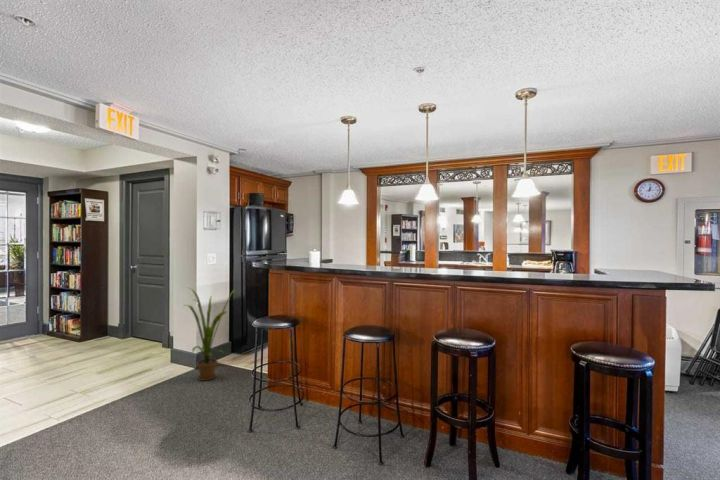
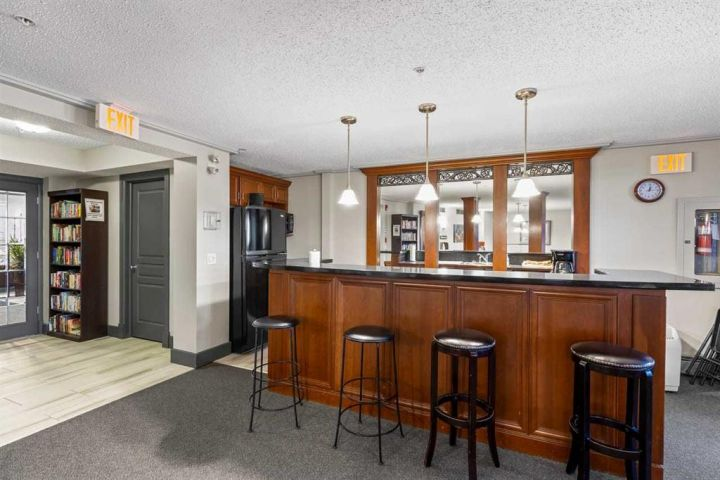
- house plant [184,286,236,382]
